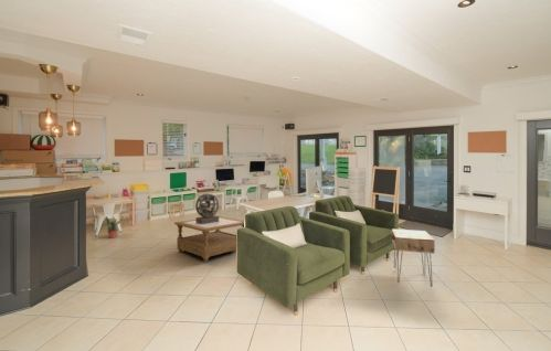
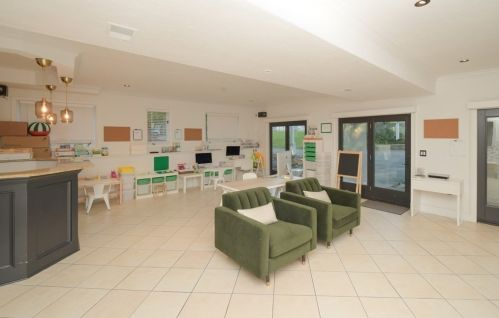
- potted plant [104,215,125,238]
- coffee table [173,215,245,263]
- nightstand [391,228,436,288]
- shelf unit [194,193,220,224]
